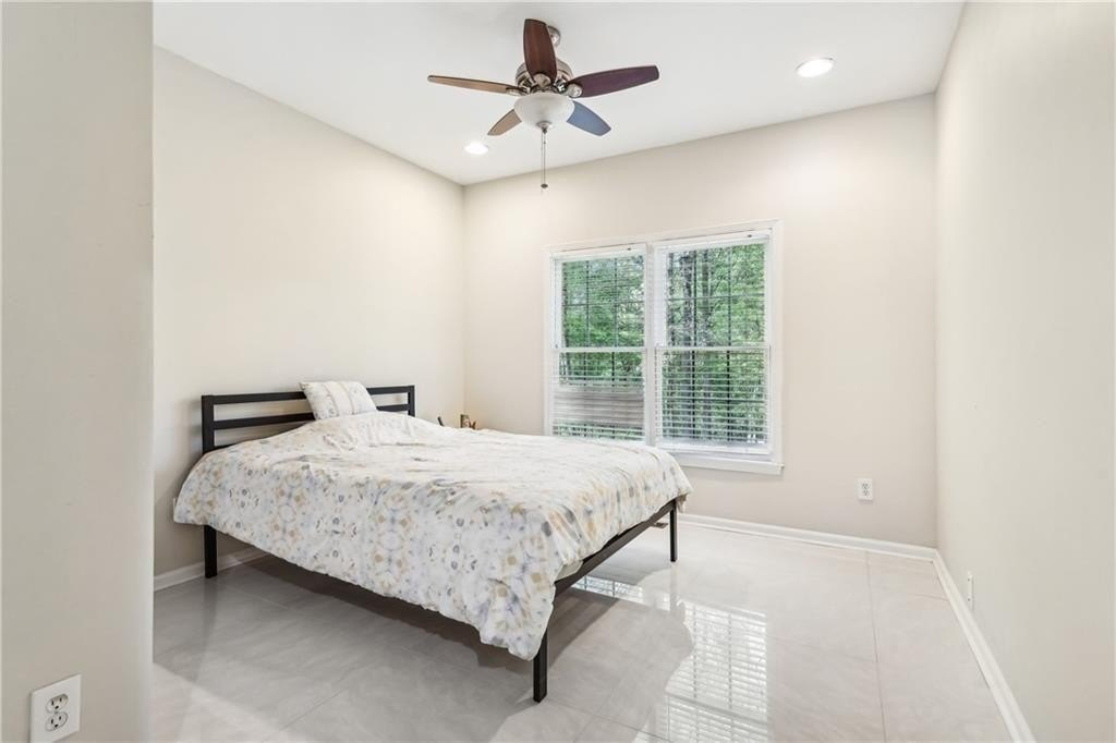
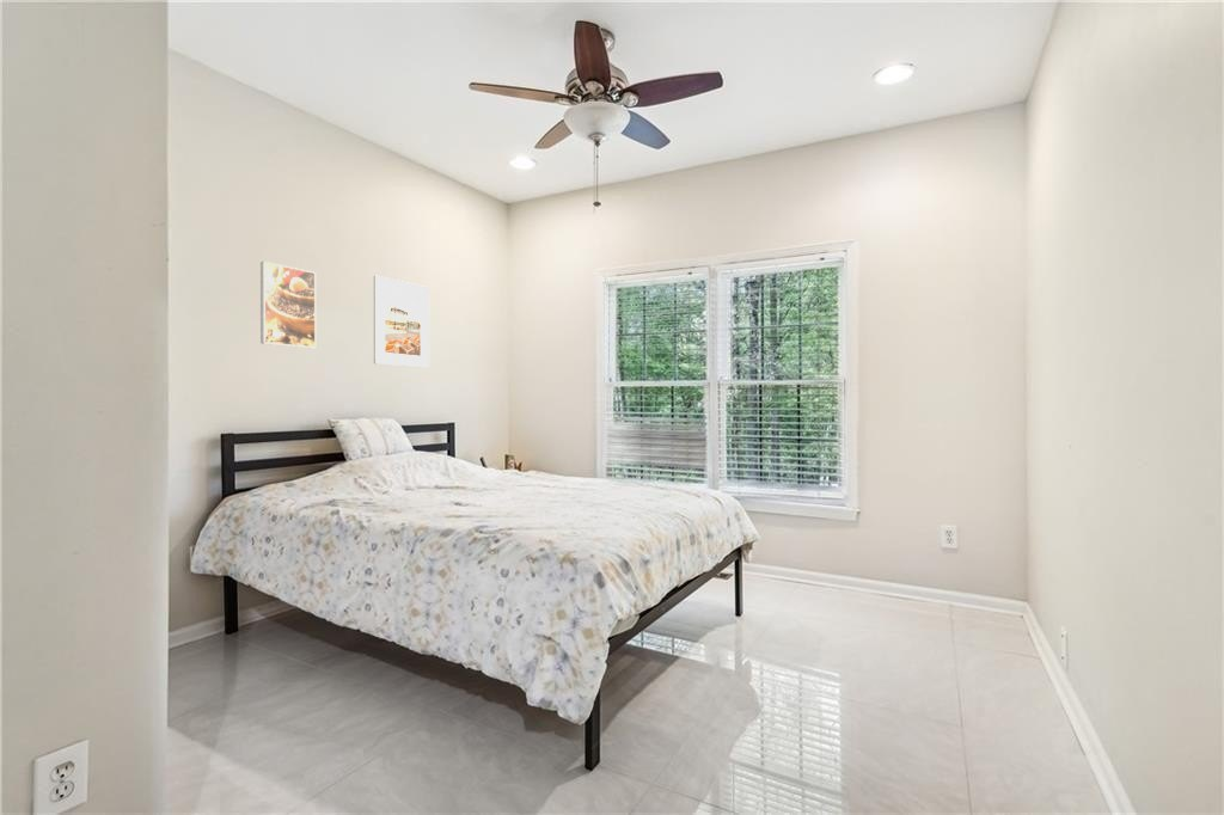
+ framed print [259,261,317,349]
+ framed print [373,275,430,369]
